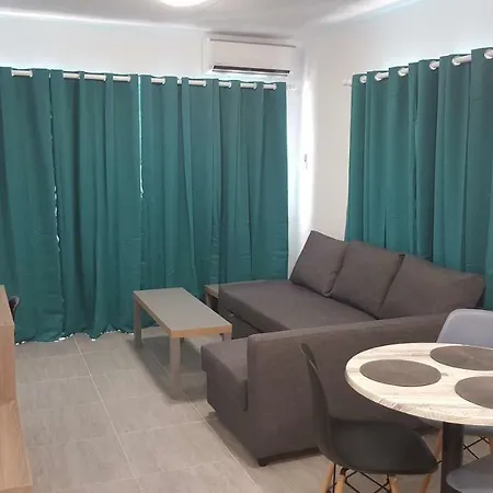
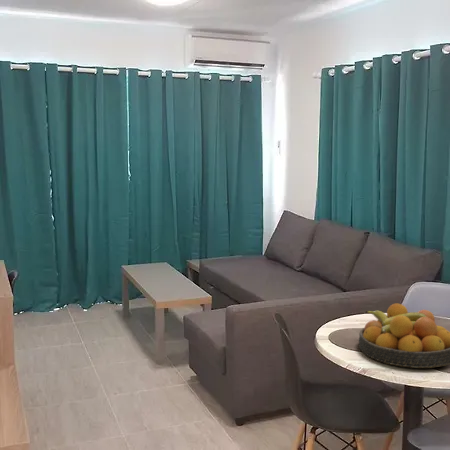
+ fruit bowl [358,303,450,369]
